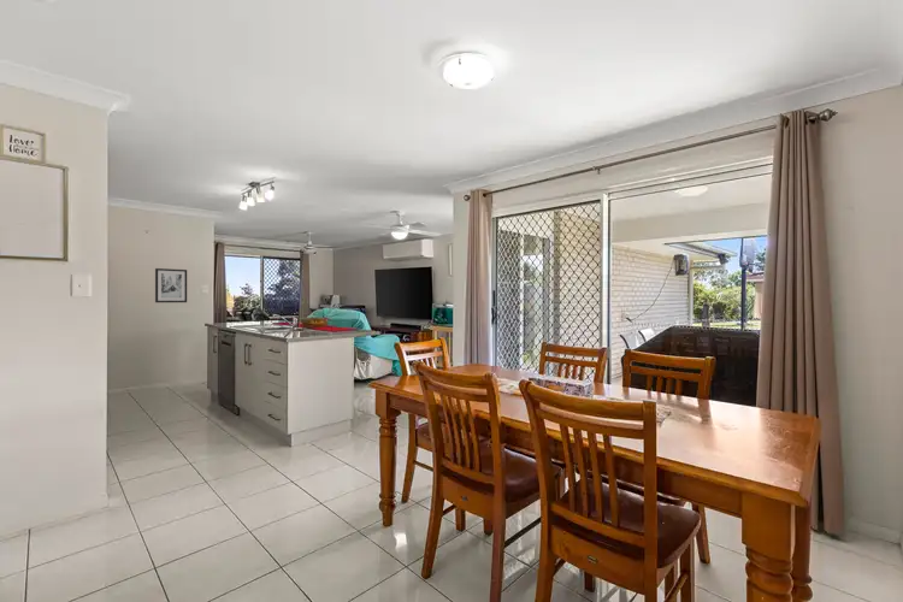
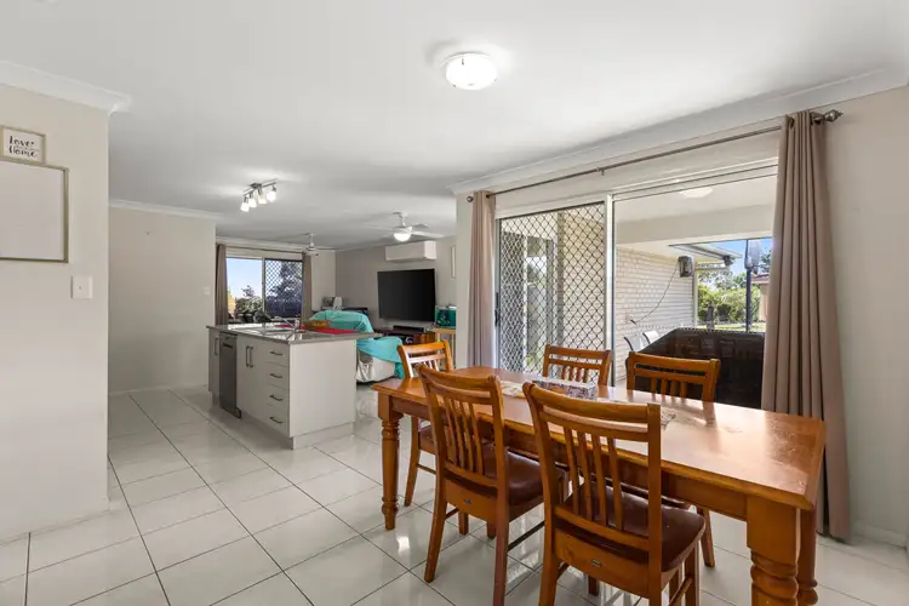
- wall art [154,267,188,303]
